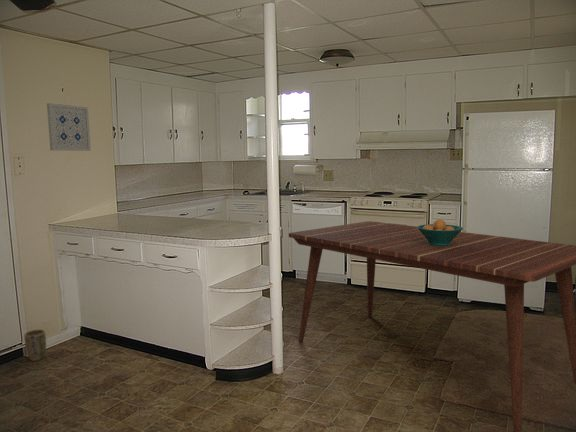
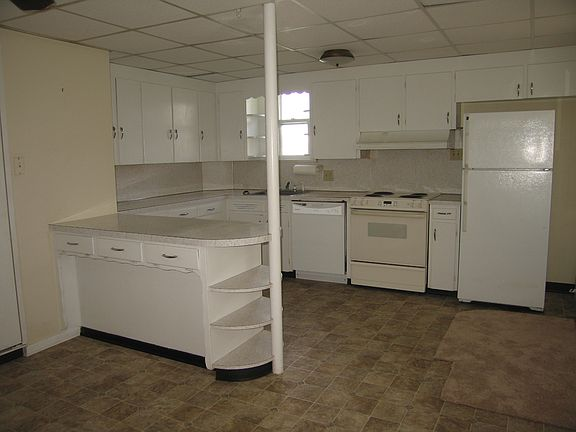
- plant pot [24,329,47,362]
- wall art [46,102,92,152]
- fruit bowl [417,218,464,246]
- dining table [288,220,576,432]
